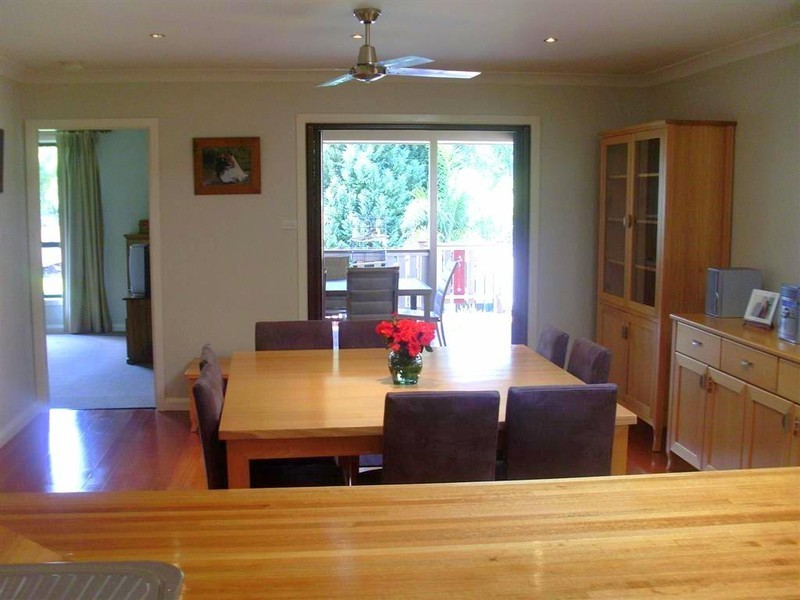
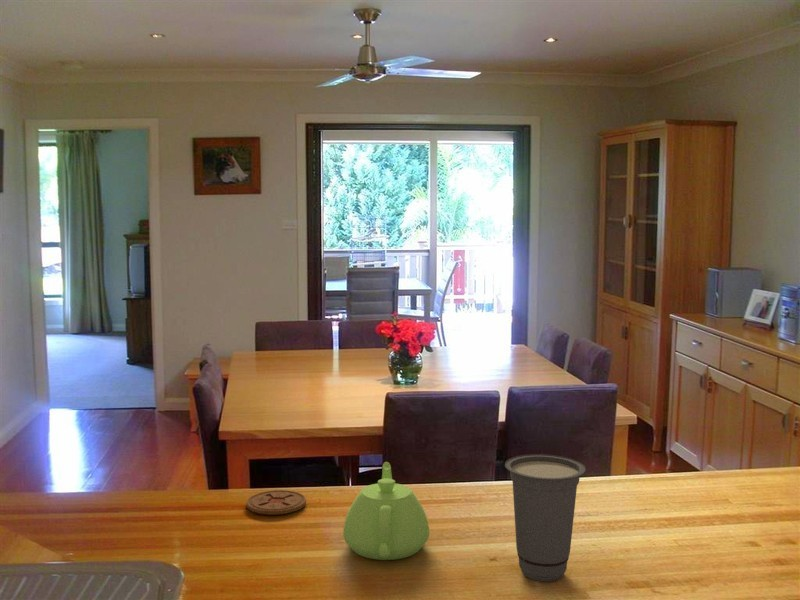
+ cup [504,453,586,582]
+ coaster [245,489,307,516]
+ teapot [342,461,430,561]
